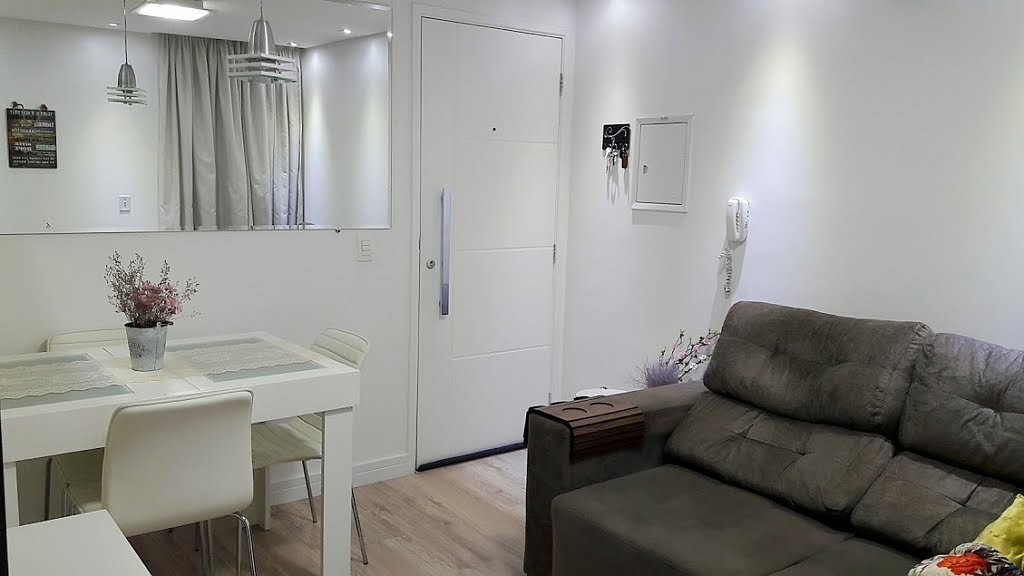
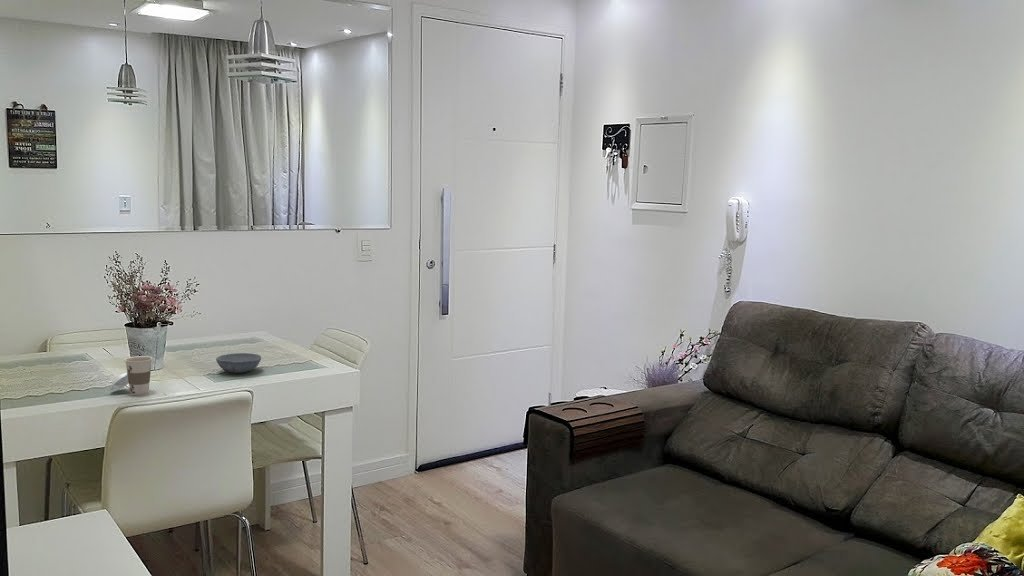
+ cup [109,355,154,396]
+ bowl [215,352,262,374]
